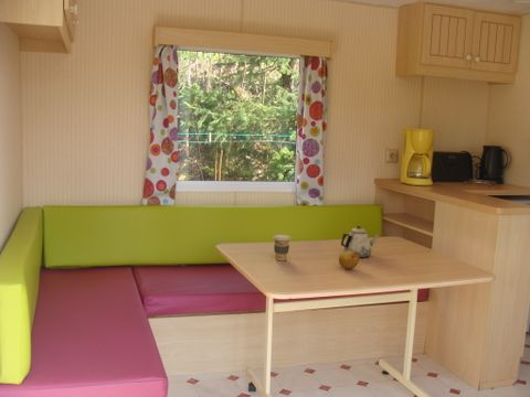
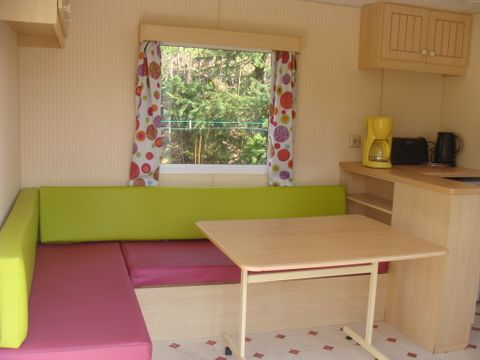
- fruit [338,251,360,270]
- teapot [340,225,380,259]
- coffee cup [272,234,292,261]
